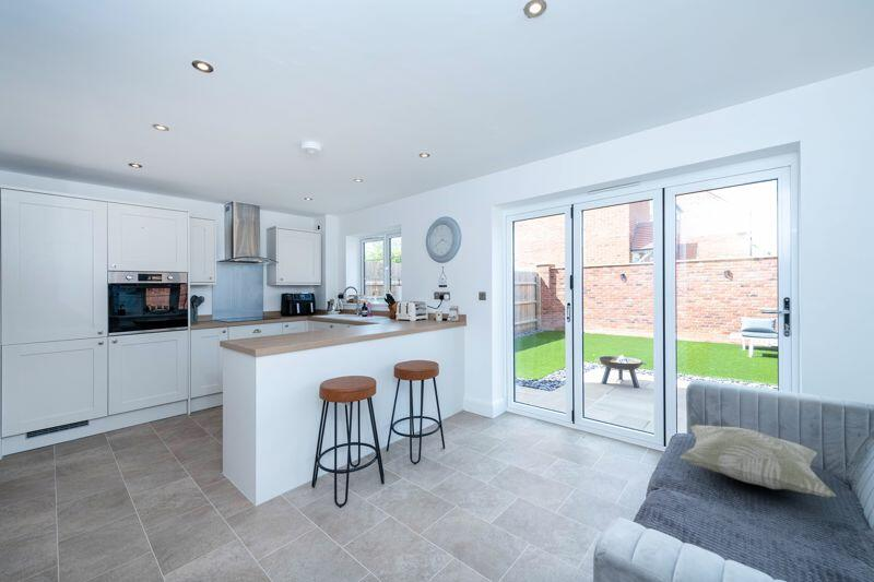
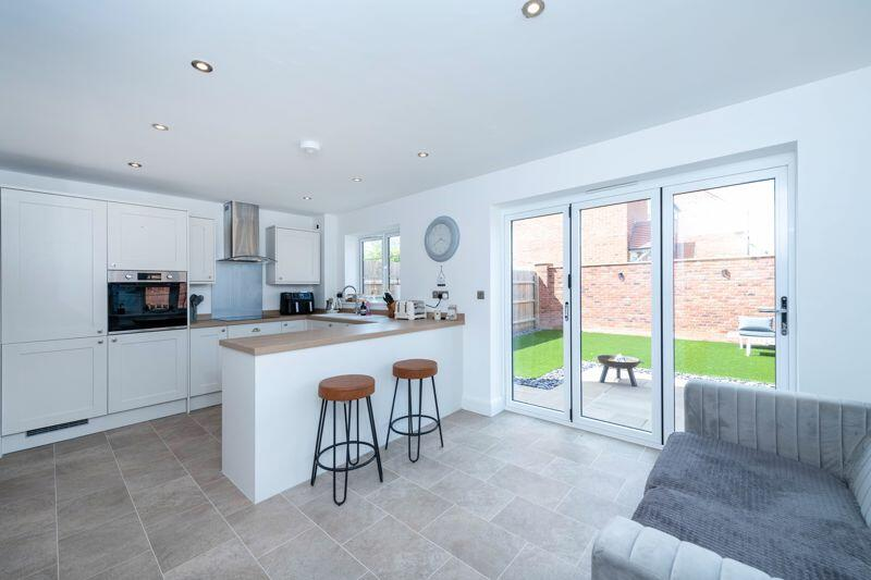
- decorative pillow [678,424,837,499]
